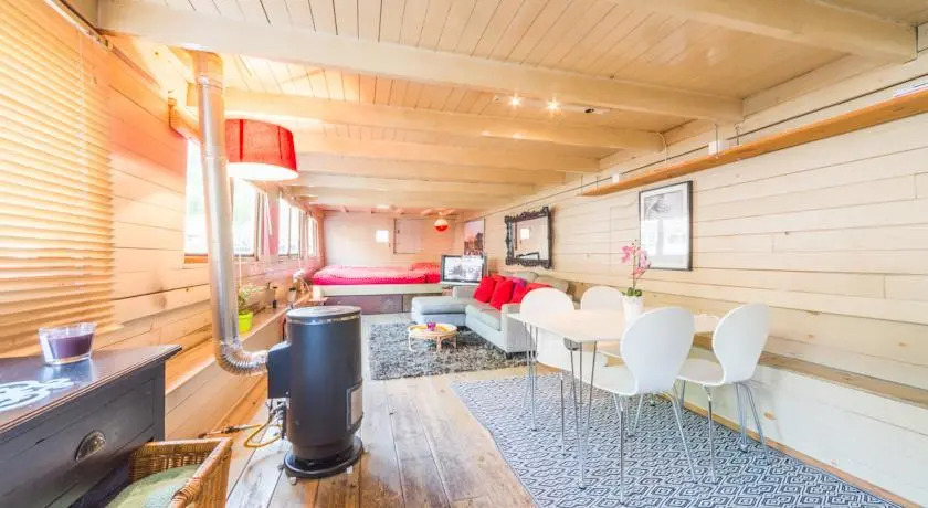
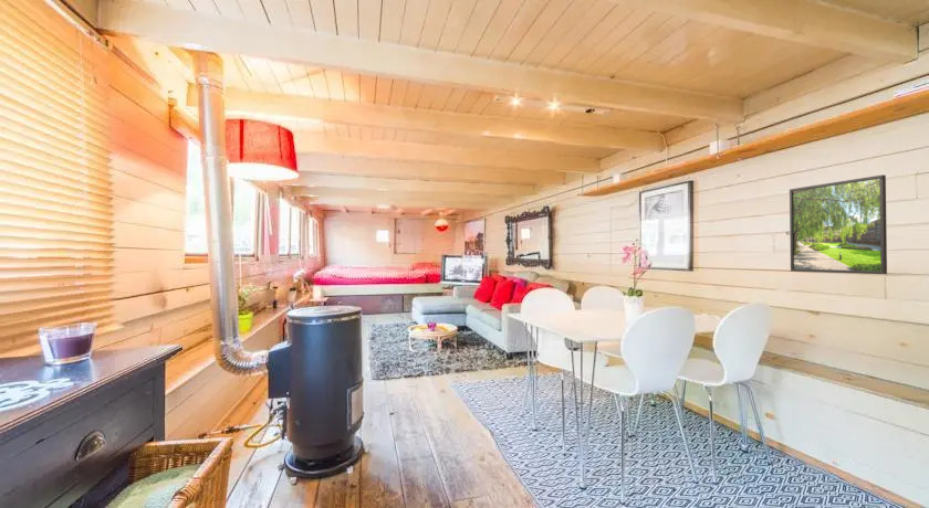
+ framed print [789,174,888,275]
